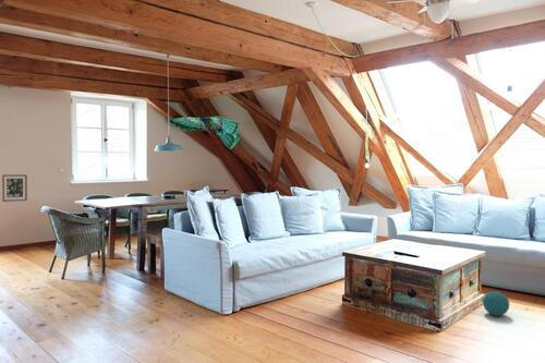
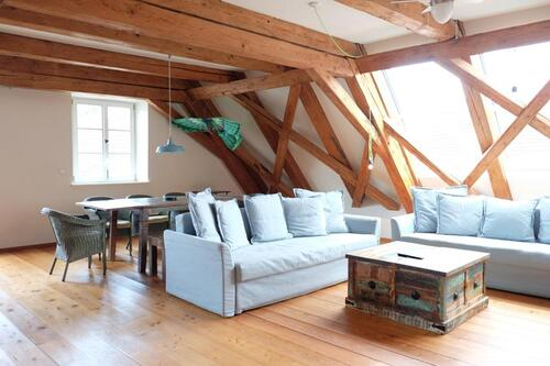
- wall art [1,173,28,203]
- decorative ball [482,290,510,317]
